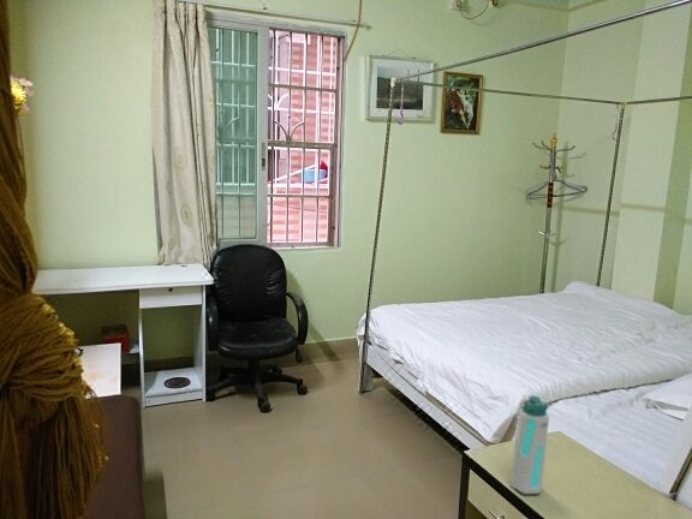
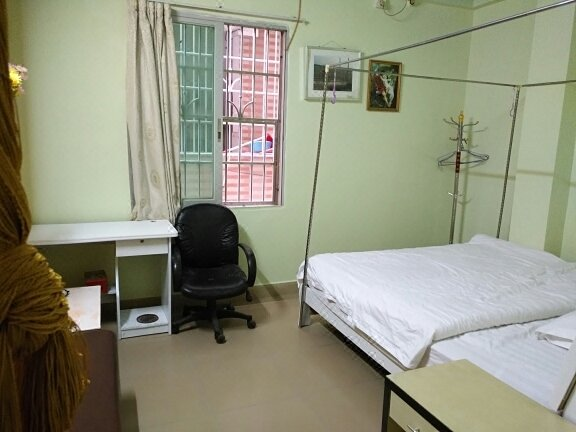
- water bottle [509,394,550,495]
